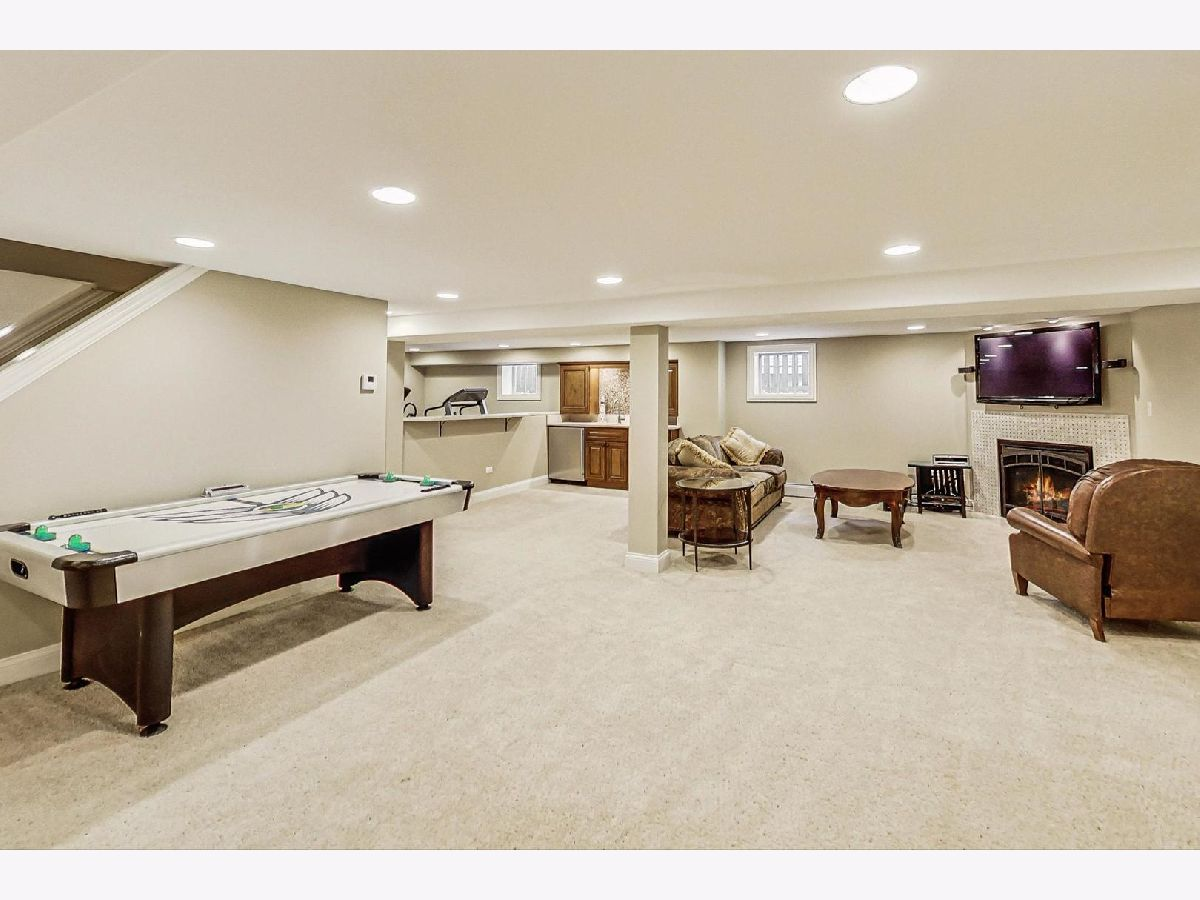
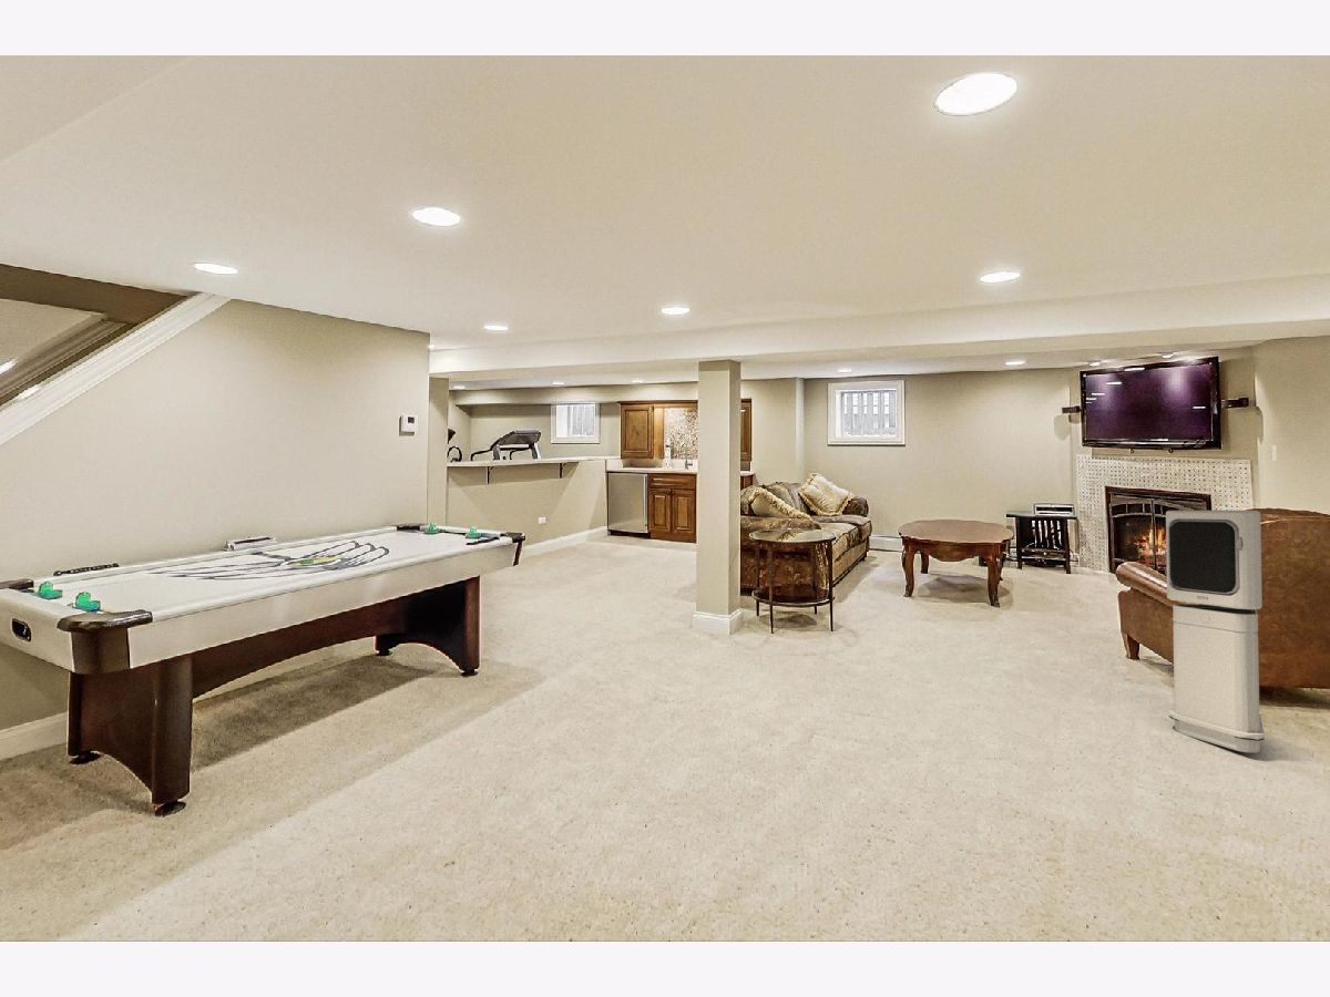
+ air purifier [1165,510,1266,754]
